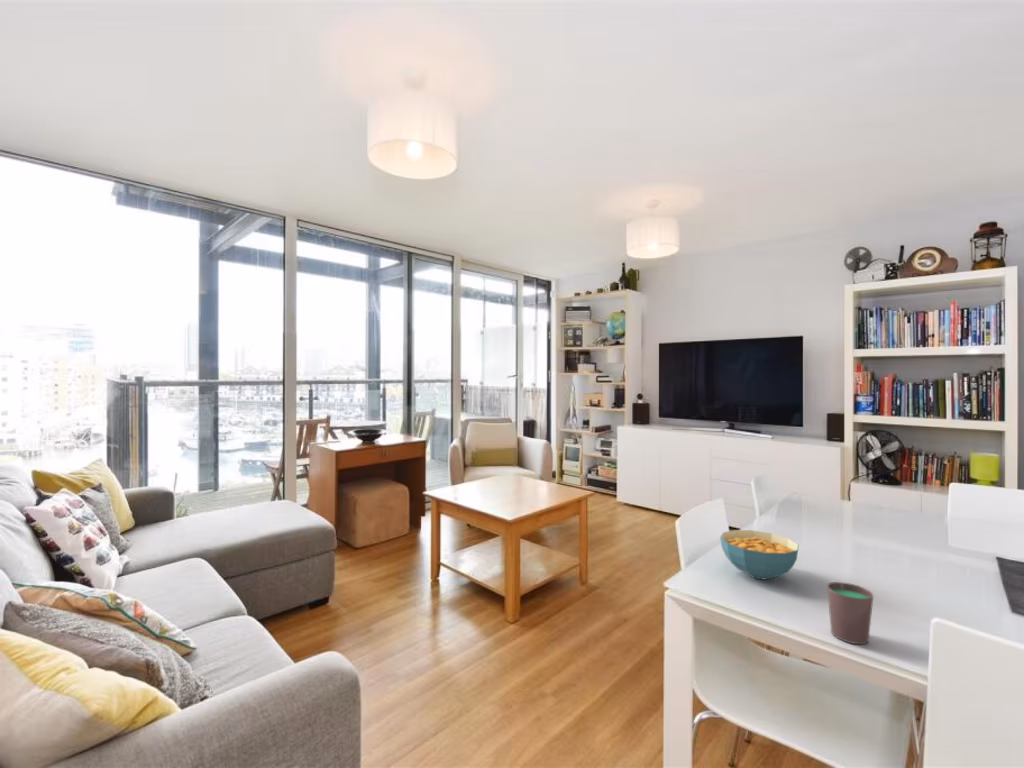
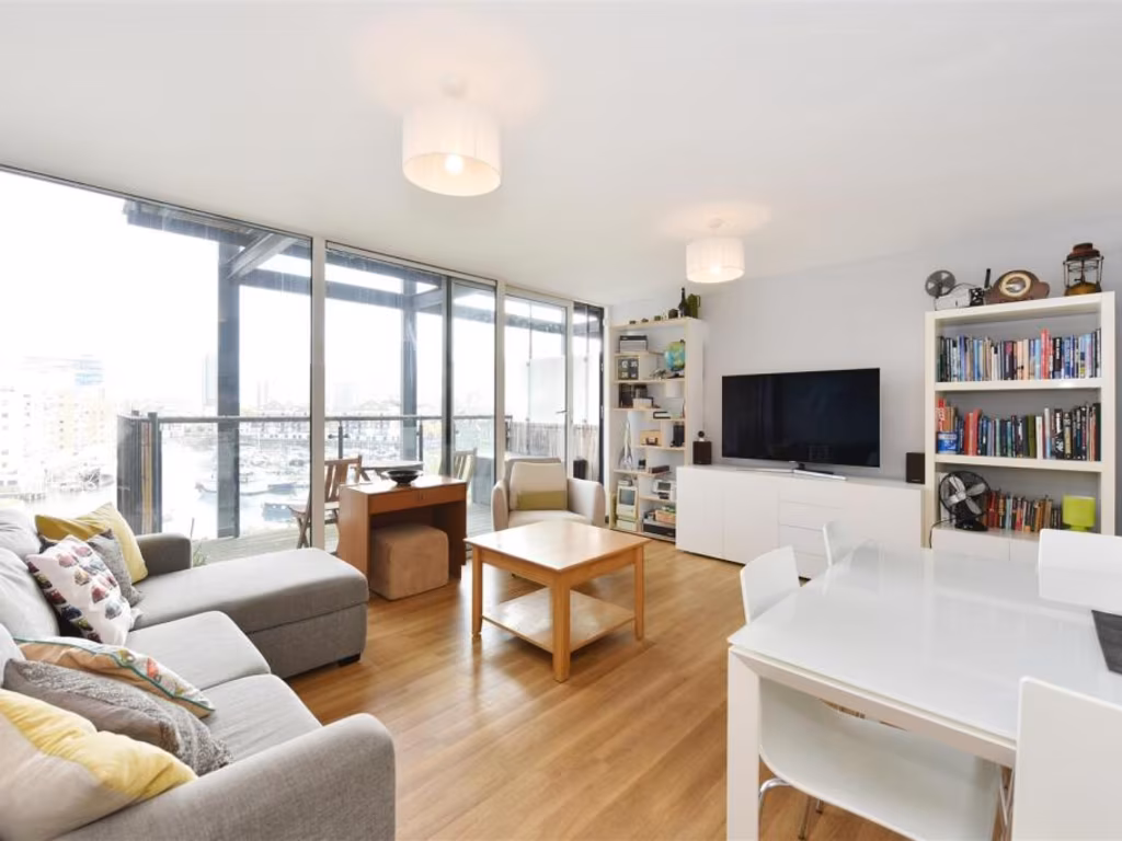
- cup [826,581,874,645]
- cereal bowl [719,529,800,580]
